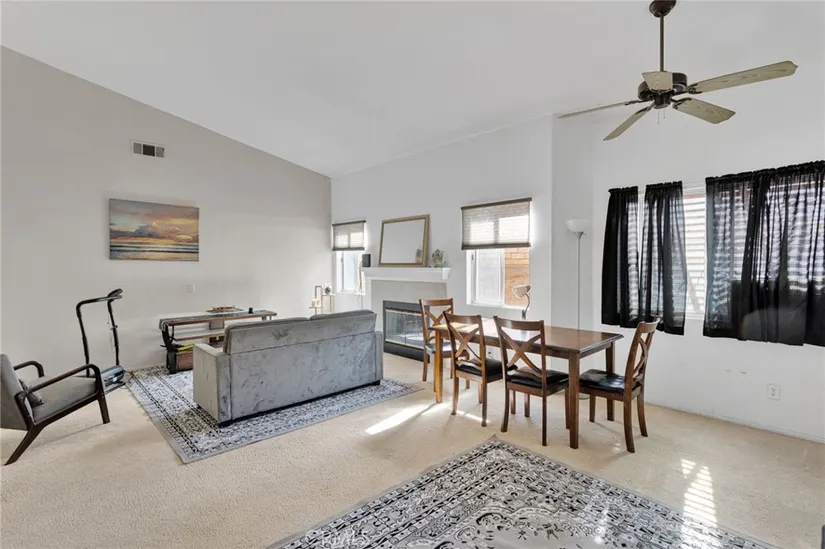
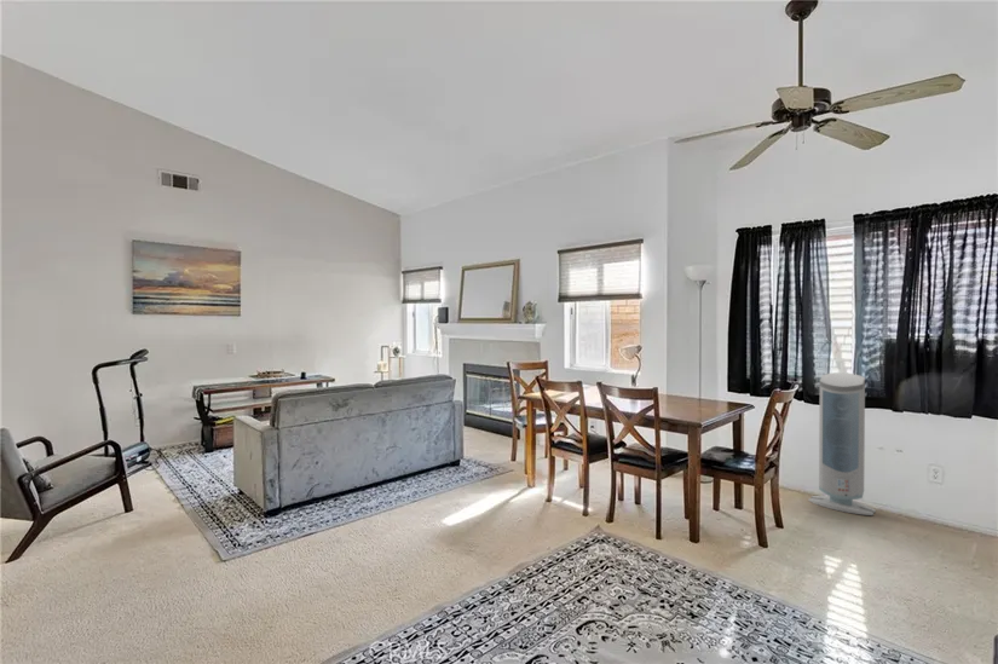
+ air purifier [807,371,877,516]
